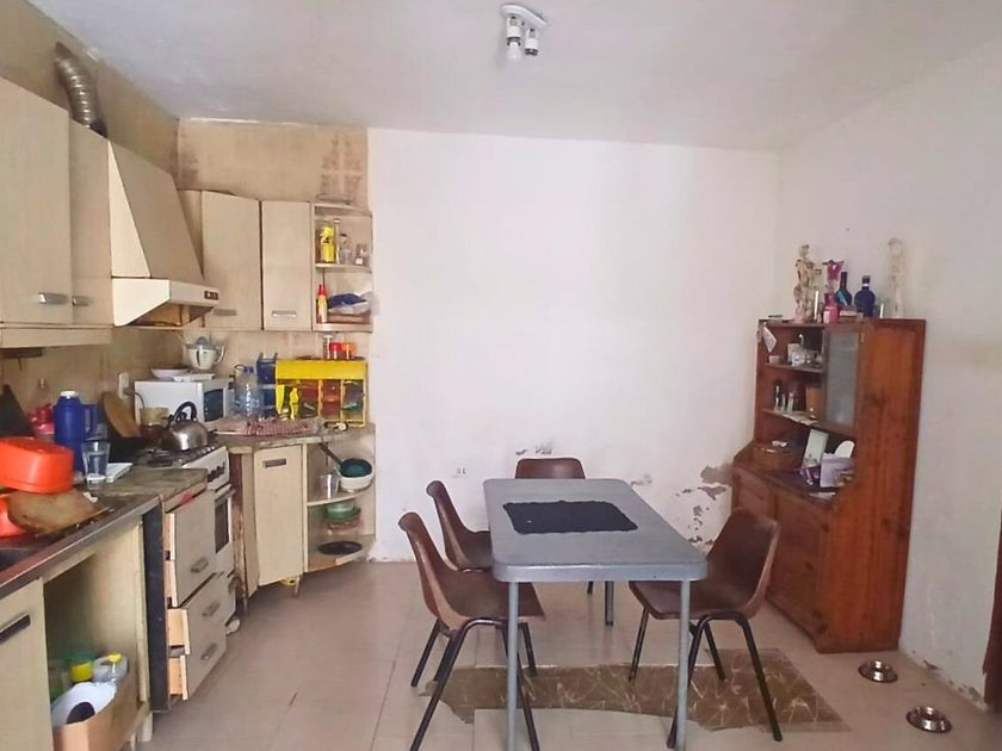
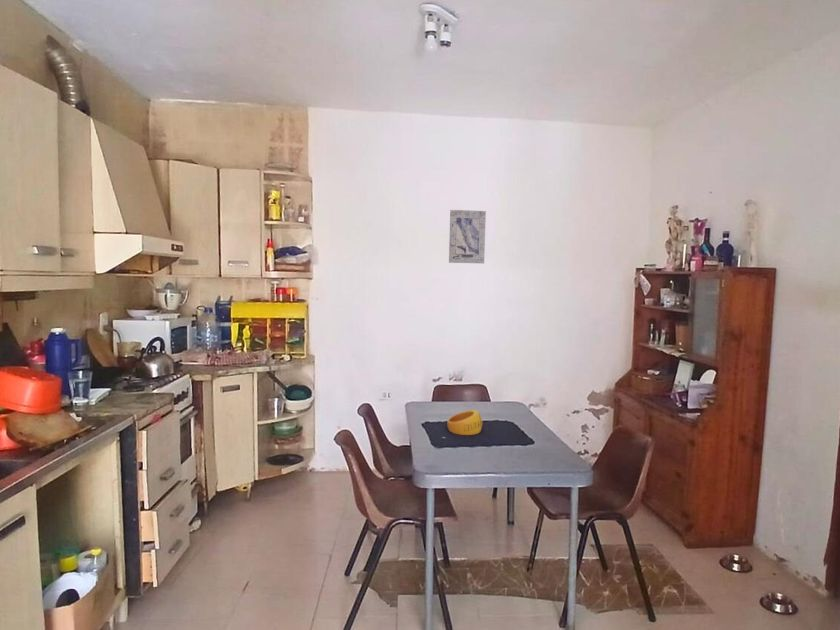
+ ring [446,409,483,436]
+ wall art [448,209,487,264]
